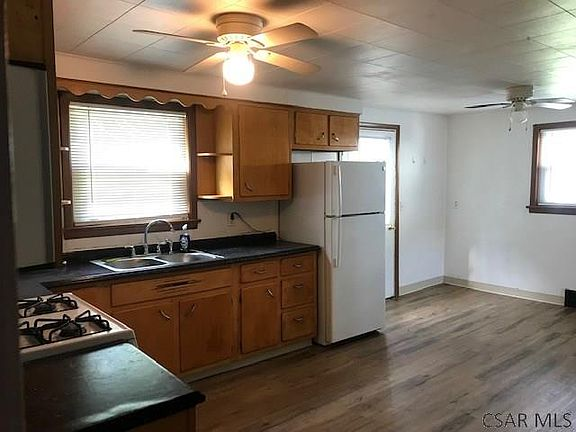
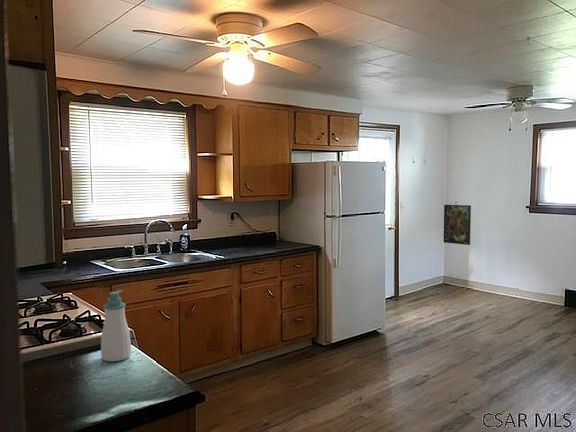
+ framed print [443,204,472,246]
+ soap bottle [100,289,132,363]
